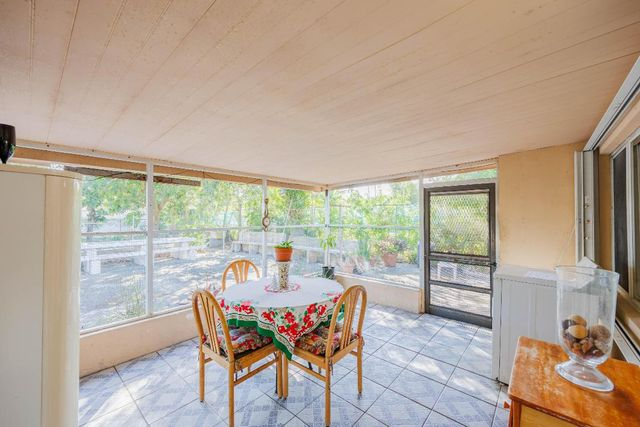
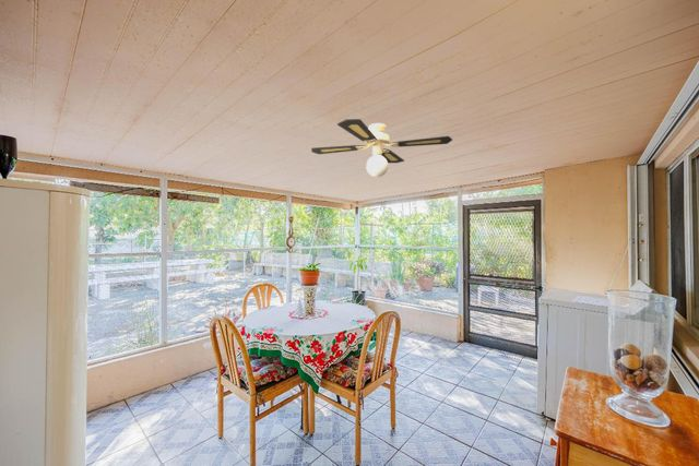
+ ceiling fan [310,118,453,178]
